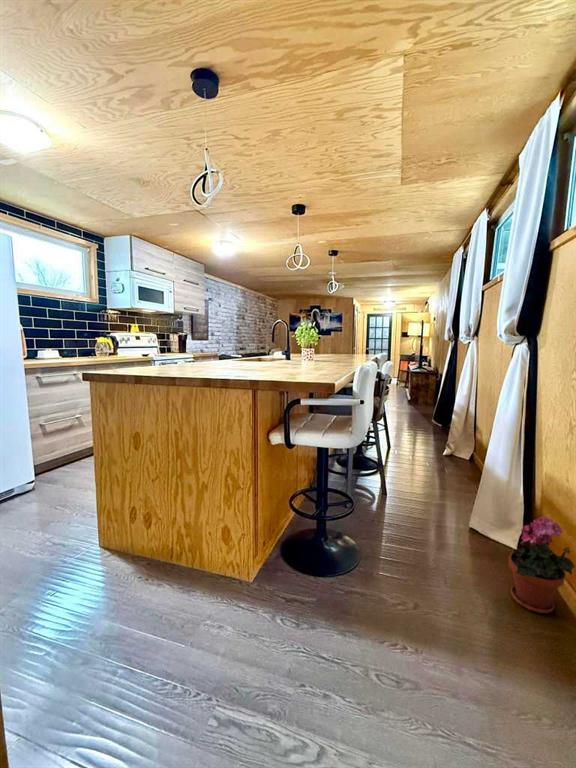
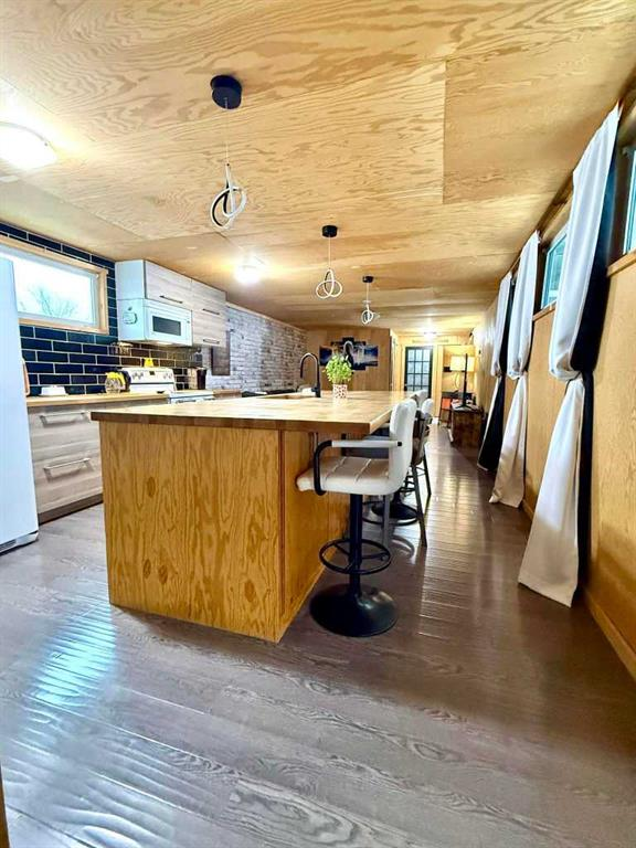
- potted plant [508,516,576,615]
